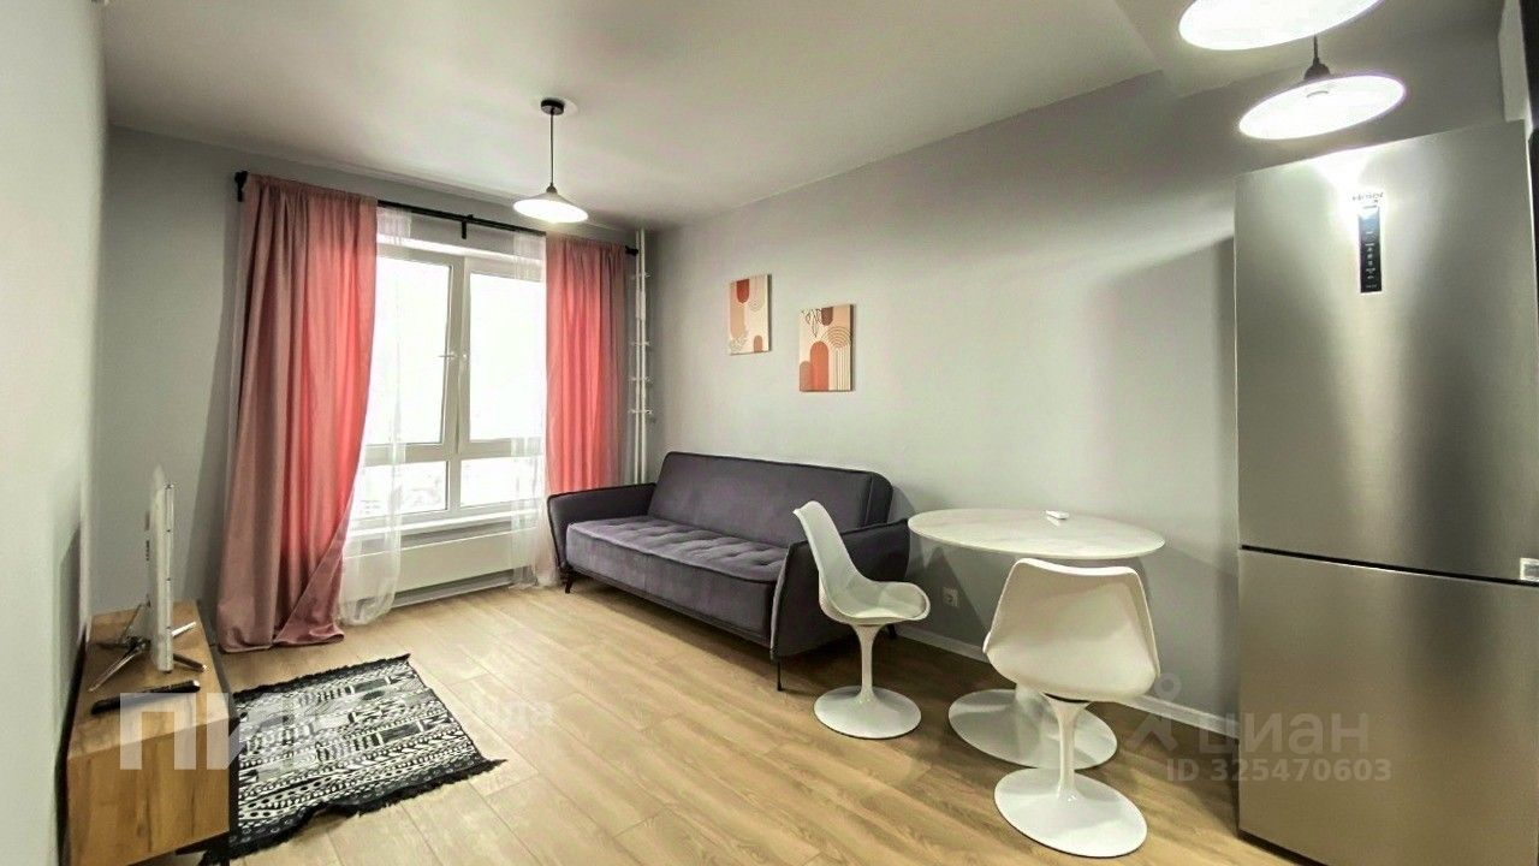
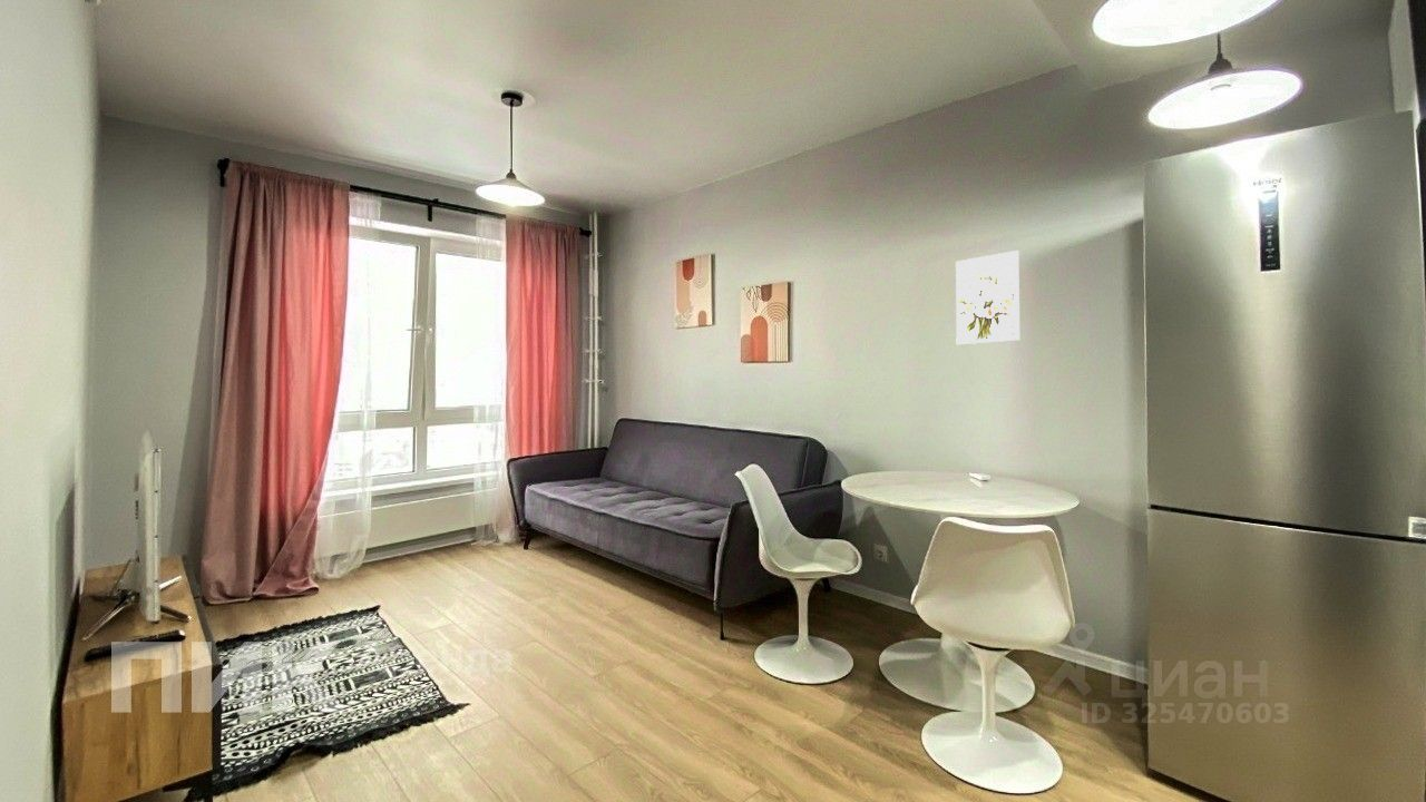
+ wall art [955,250,1020,346]
